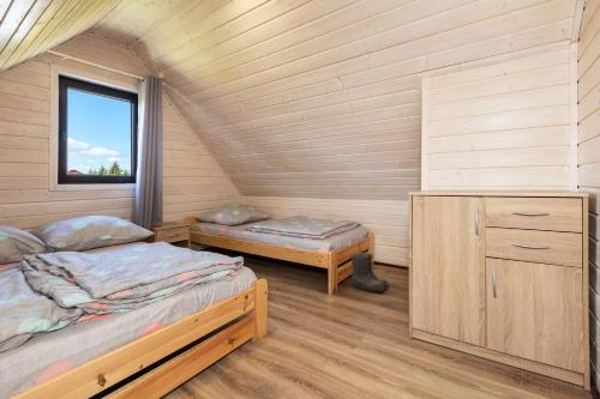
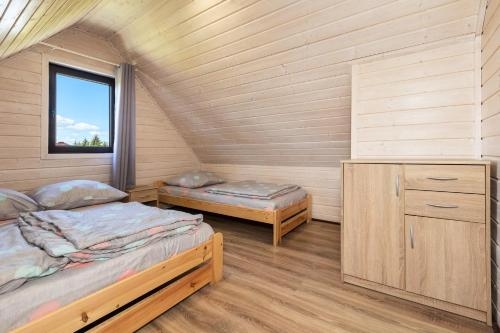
- boots [349,252,390,294]
